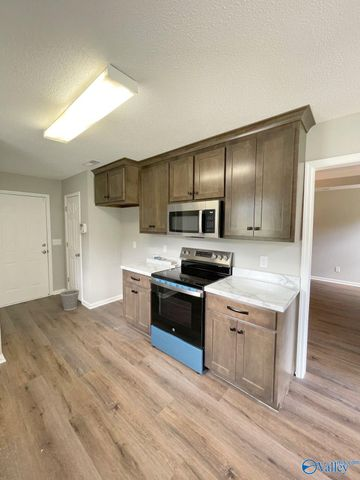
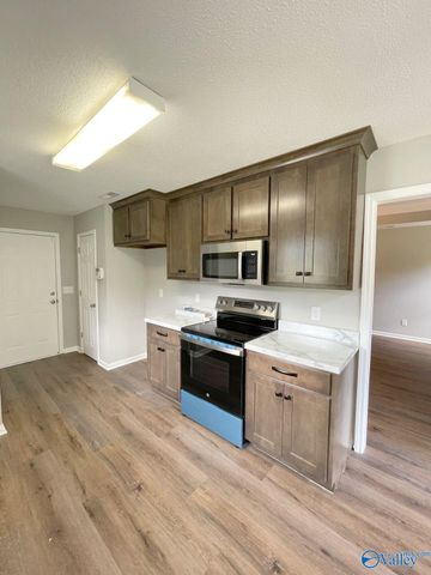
- wastebasket [59,288,80,312]
